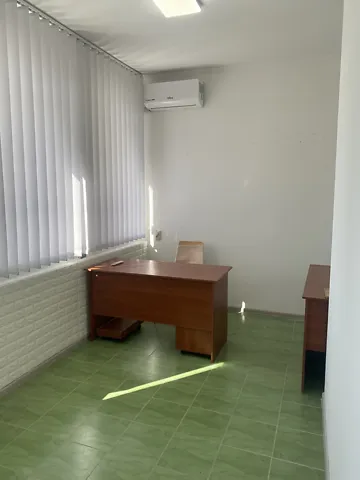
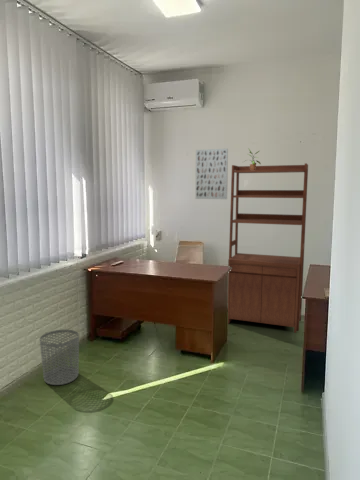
+ waste bin [39,329,80,386]
+ wall art [195,148,229,200]
+ potted plant [242,147,262,170]
+ bookshelf [227,162,309,334]
